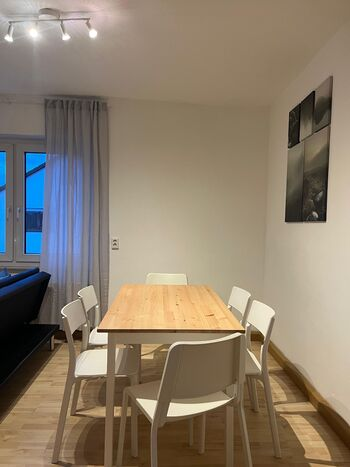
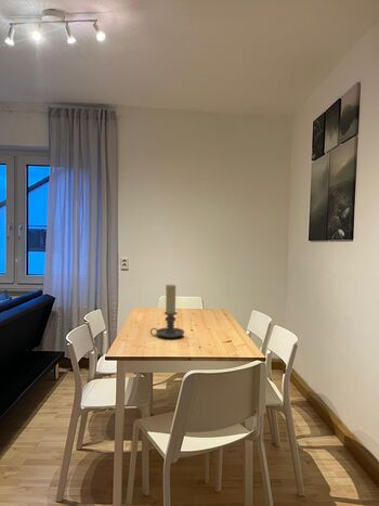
+ candle holder [149,284,185,339]
